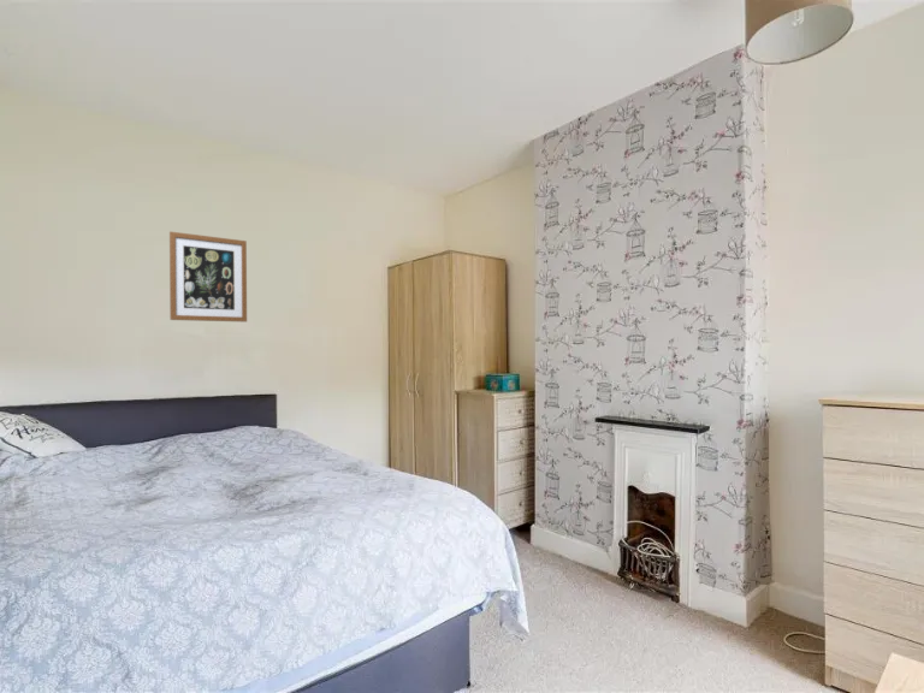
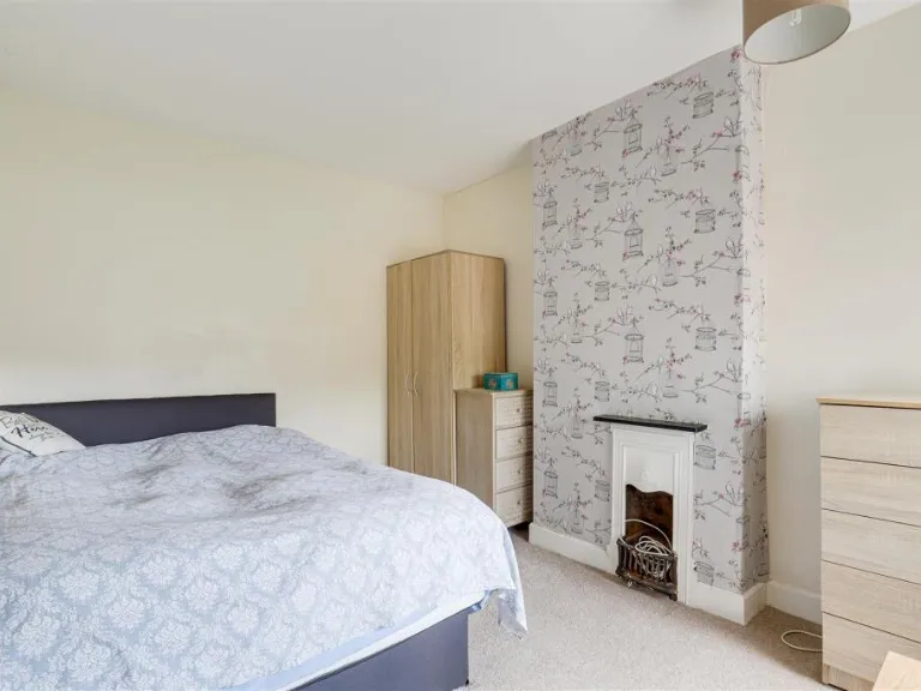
- wall art [168,230,248,322]
